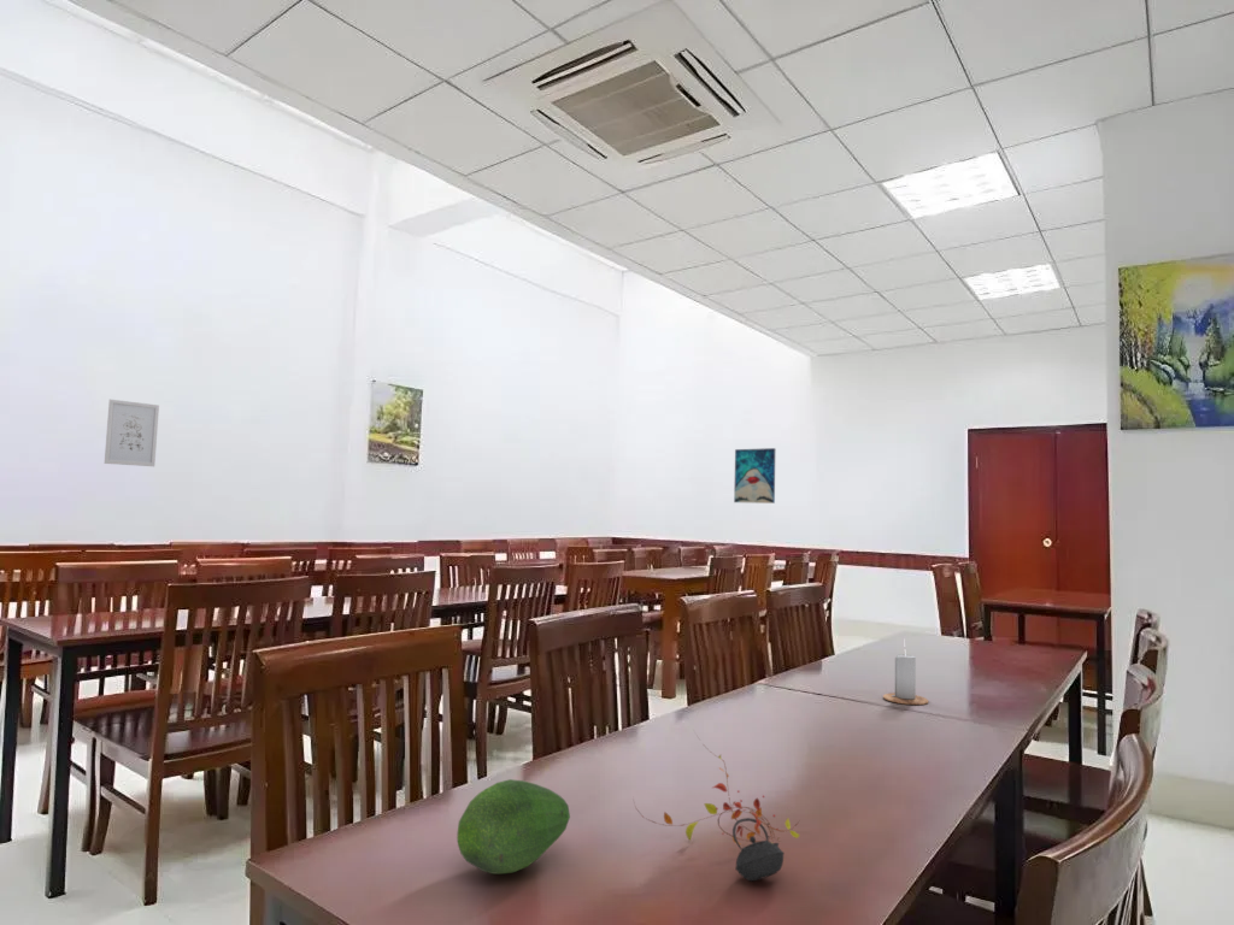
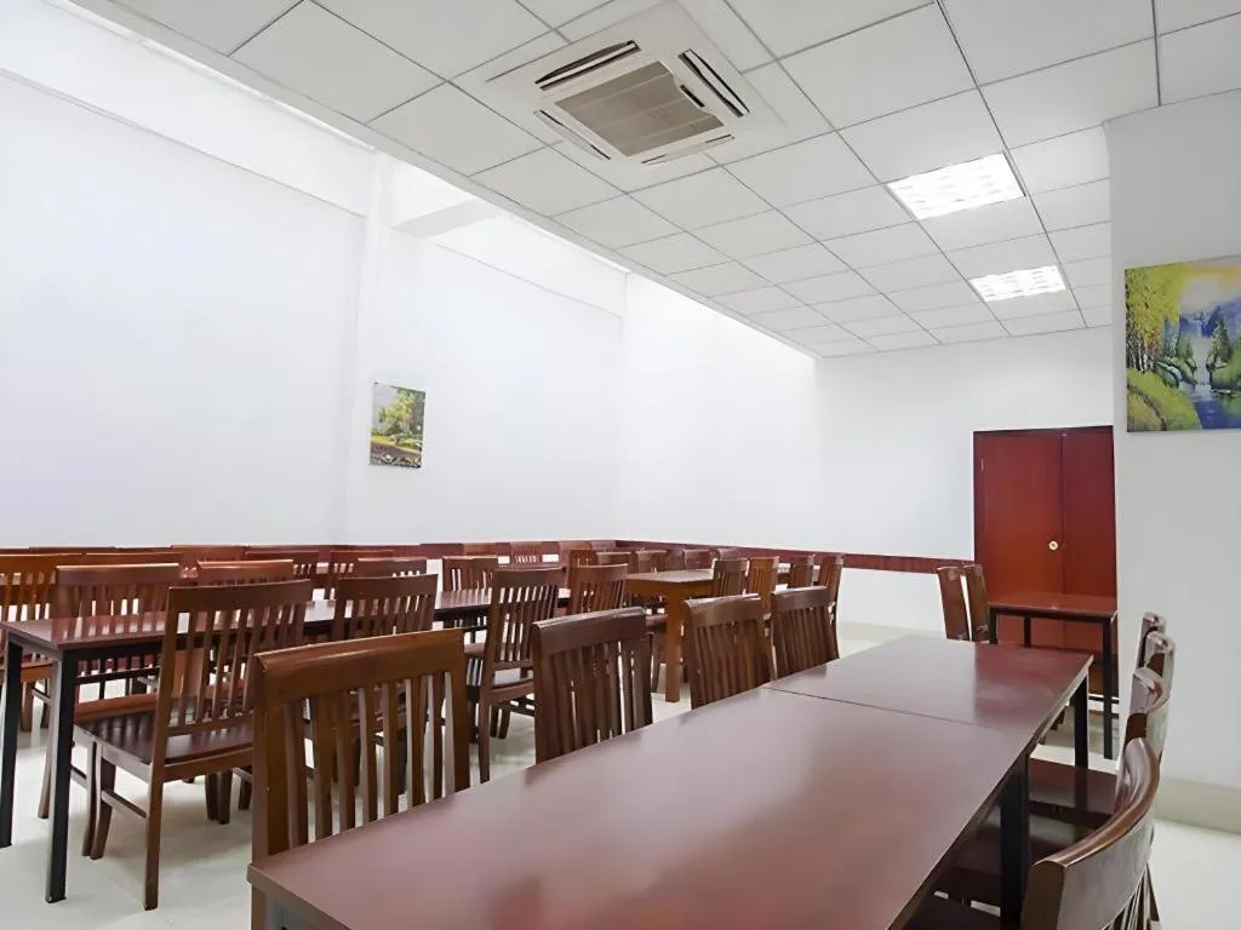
- wall art [733,447,776,505]
- teapot [631,715,801,882]
- wall art [104,399,160,467]
- candle [882,637,929,706]
- fruit [456,778,571,874]
